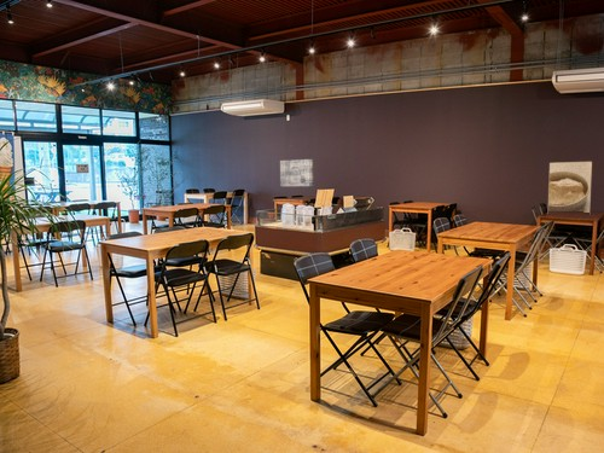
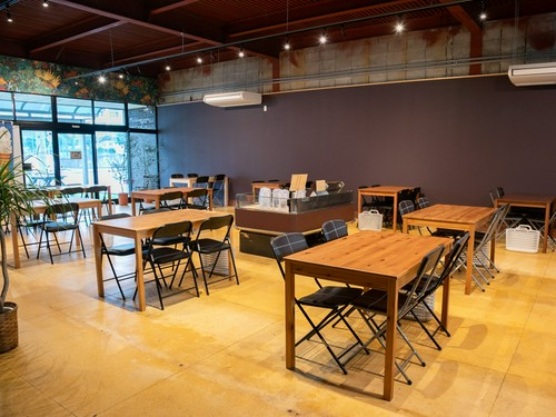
- wall art [279,158,314,187]
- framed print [547,161,593,214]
